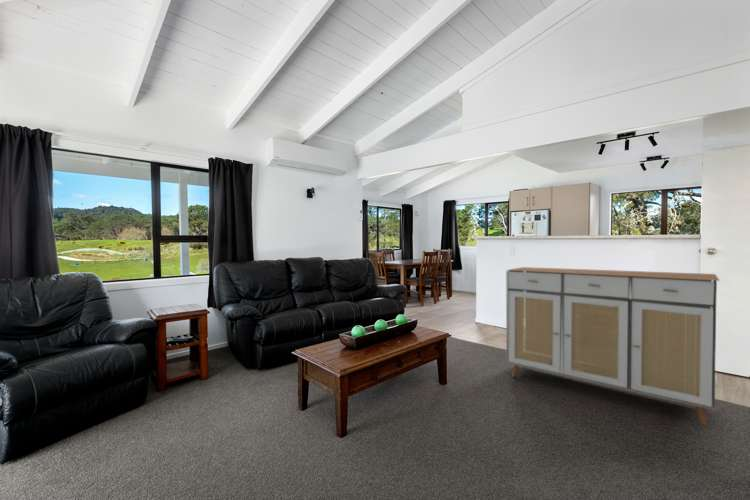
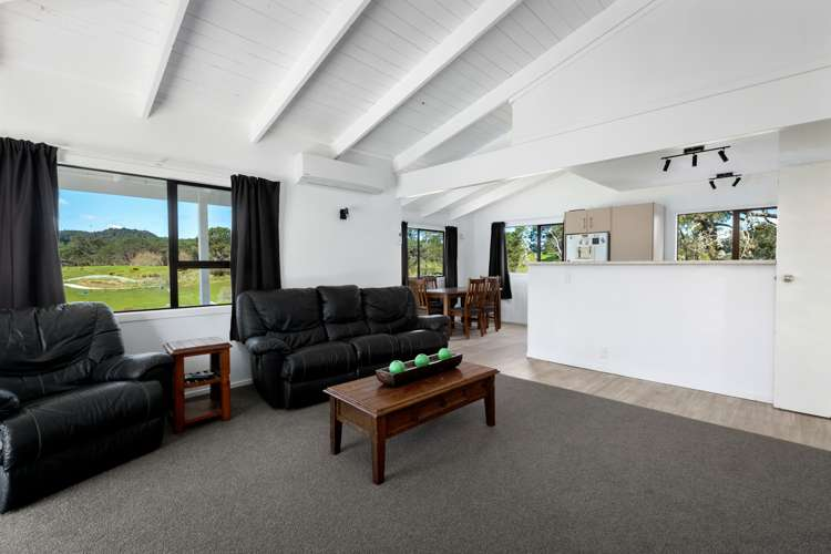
- sideboard [505,266,721,426]
